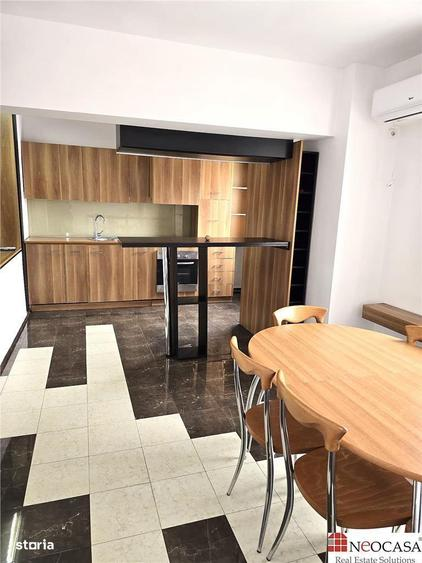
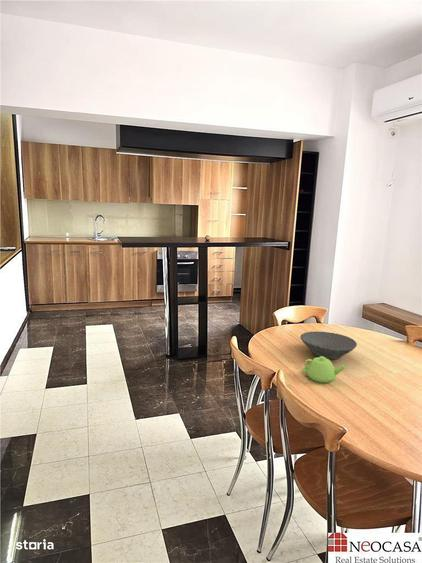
+ bowl [299,330,358,360]
+ teapot [301,356,346,384]
